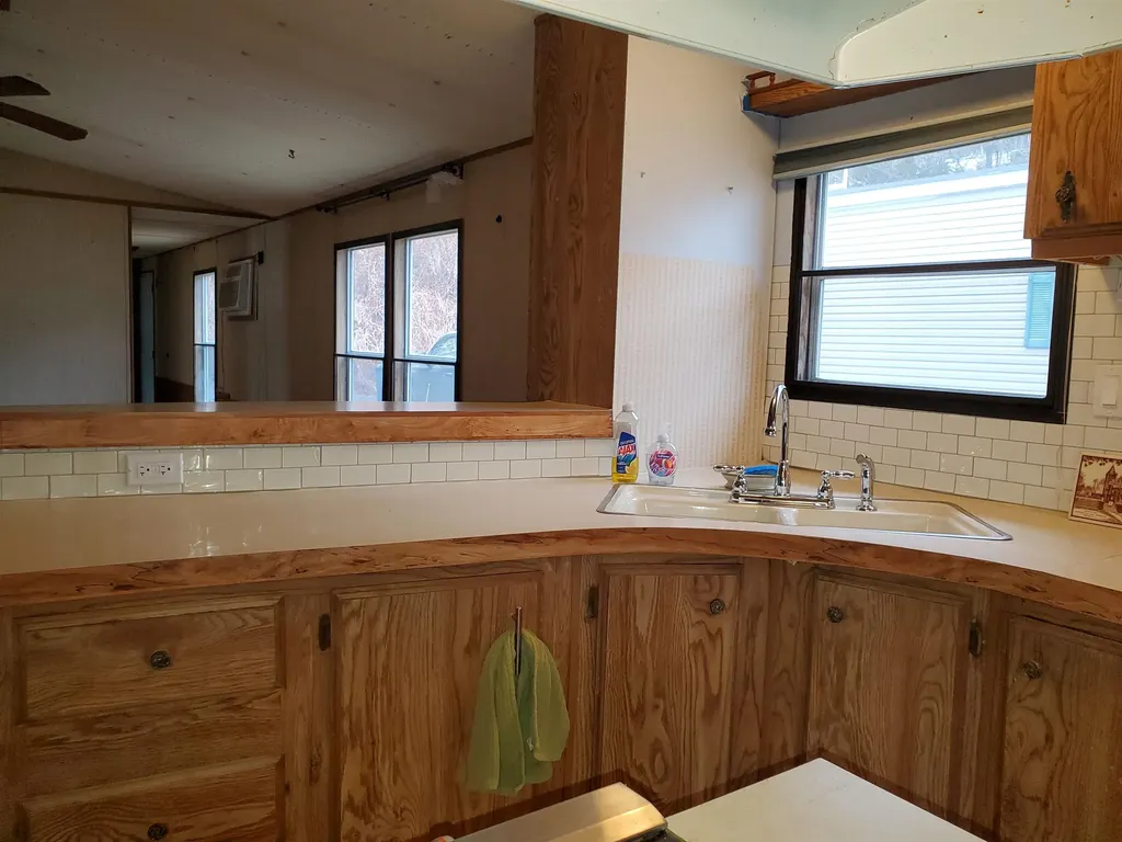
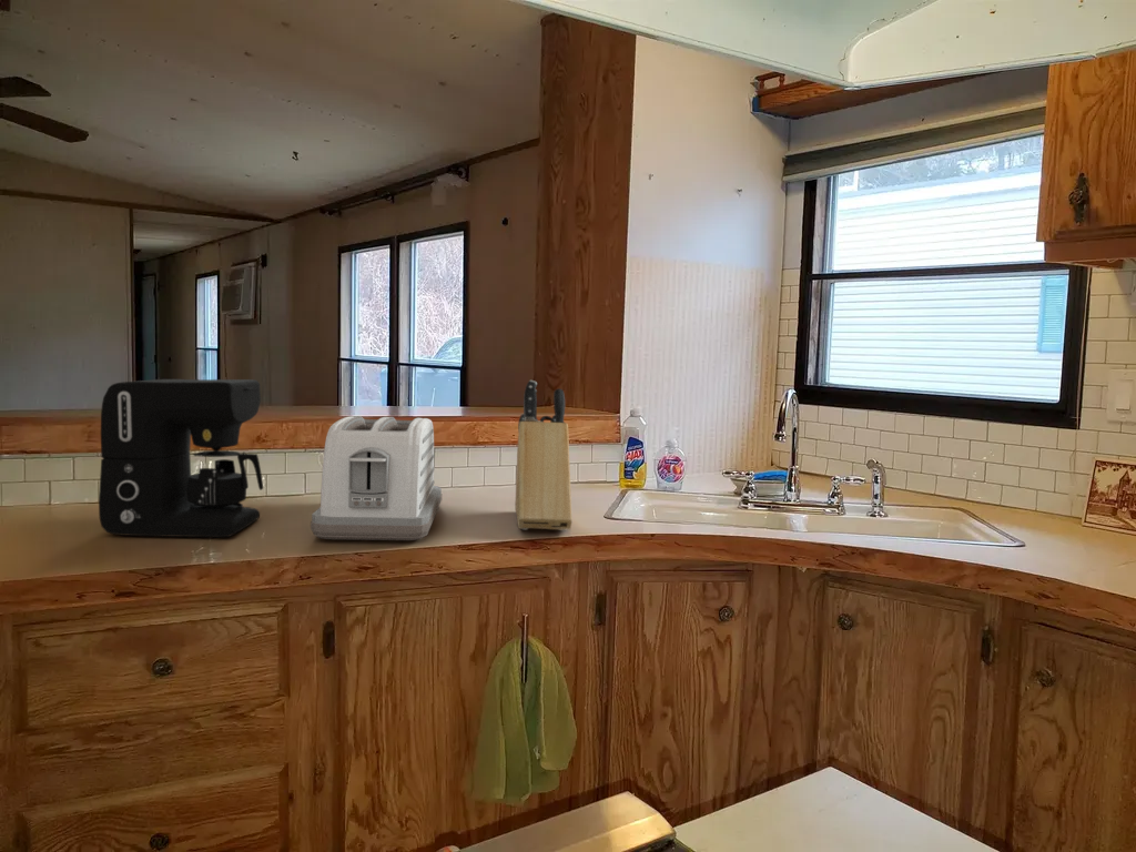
+ knife block [514,379,572,532]
+ coffee maker [98,378,264,538]
+ toaster [310,415,443,541]
